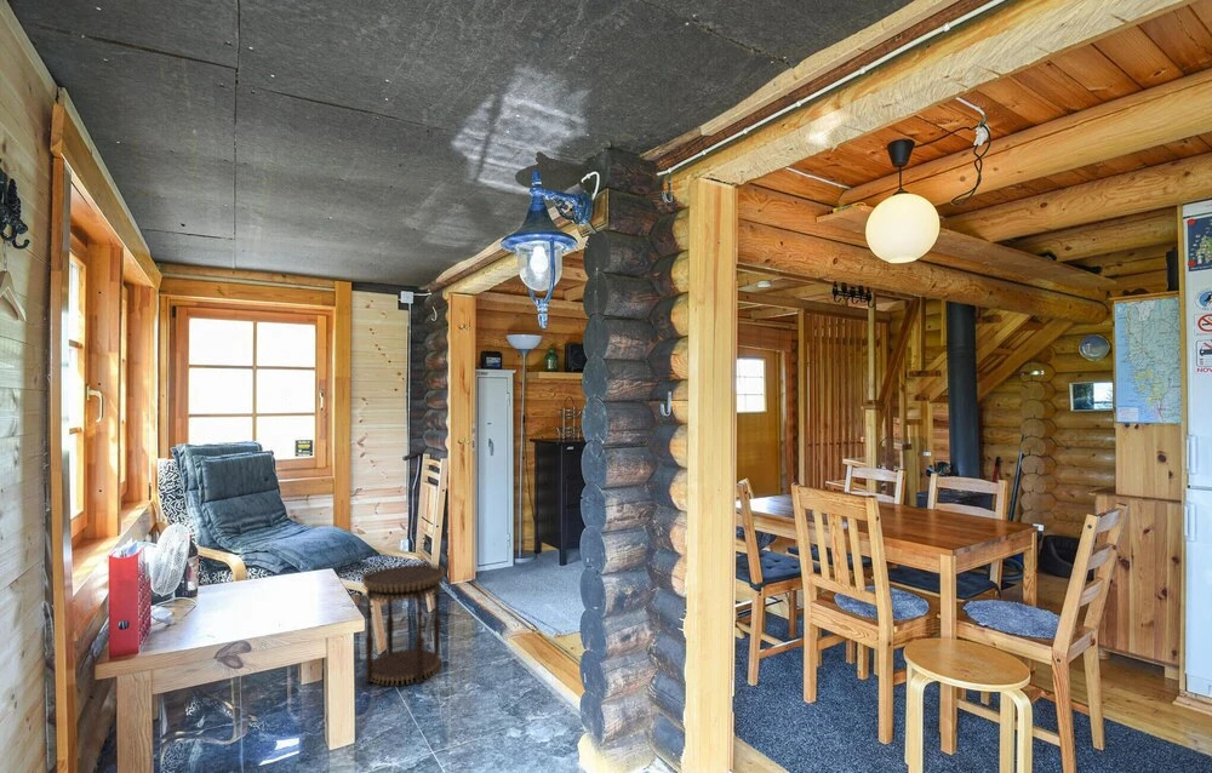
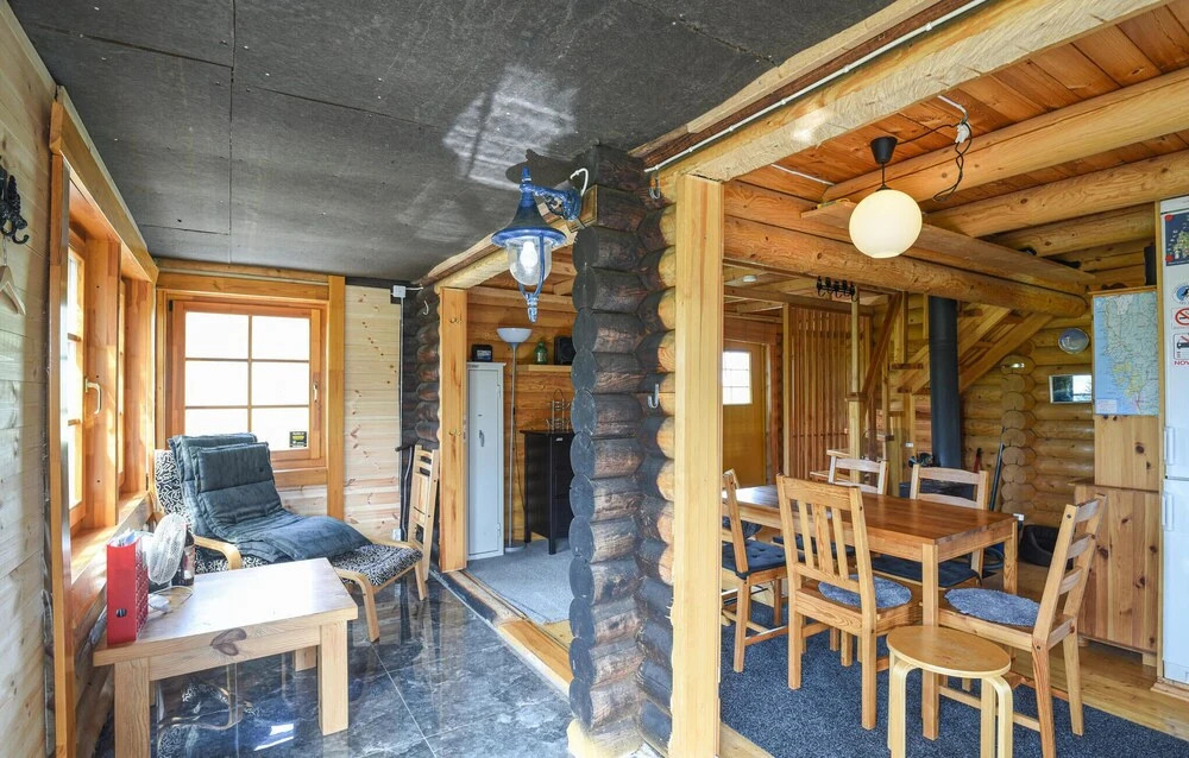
- side table [360,561,446,687]
